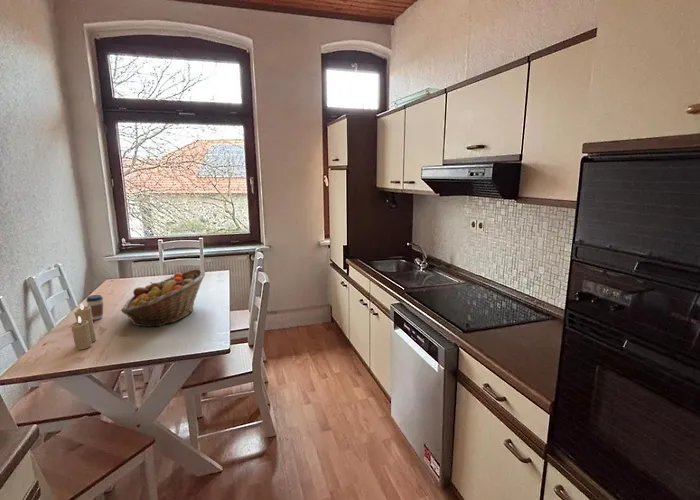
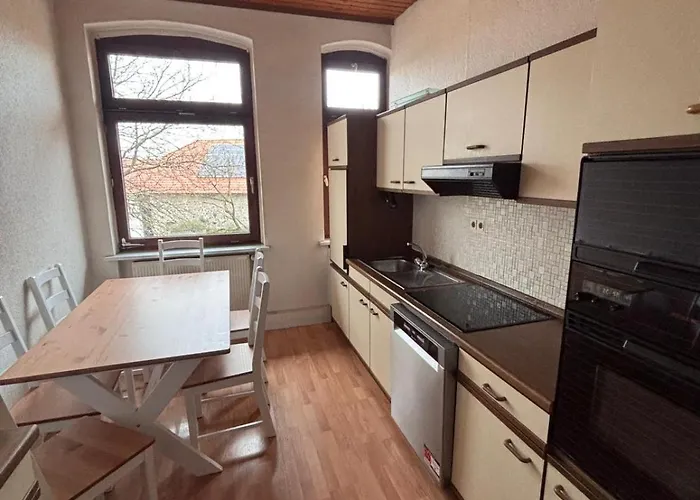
- fruit basket [120,268,206,328]
- coffee cup [85,294,104,321]
- candle [70,302,97,350]
